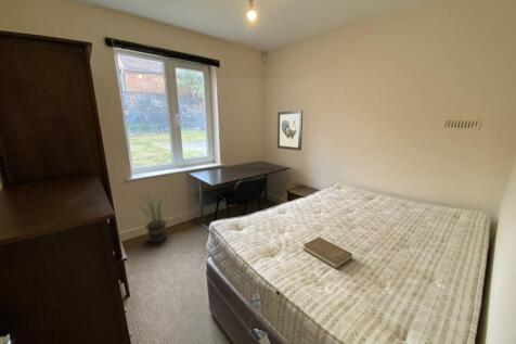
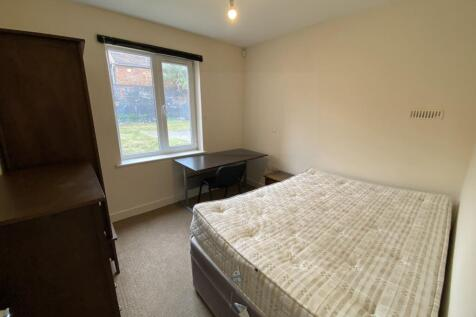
- book [302,237,353,270]
- potted plant [136,188,169,243]
- wall art [276,110,304,152]
